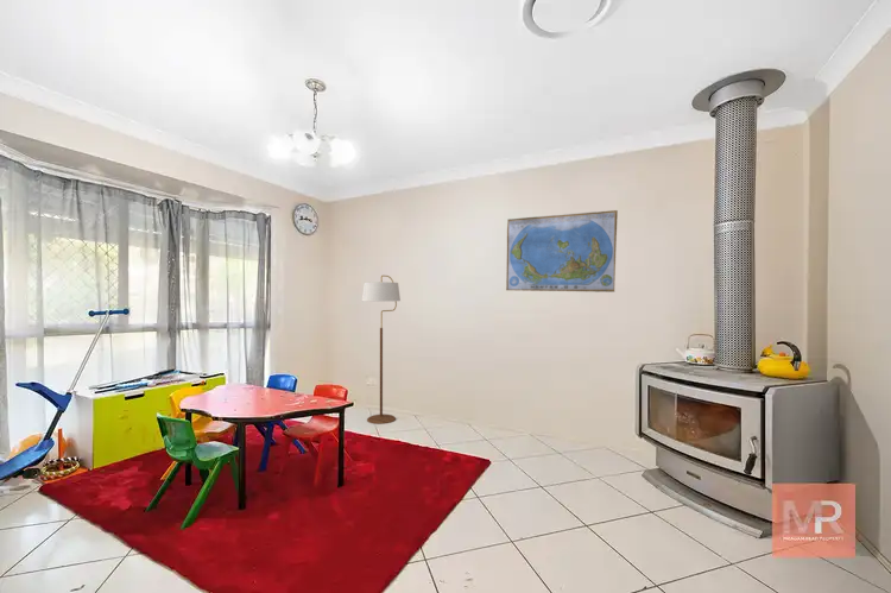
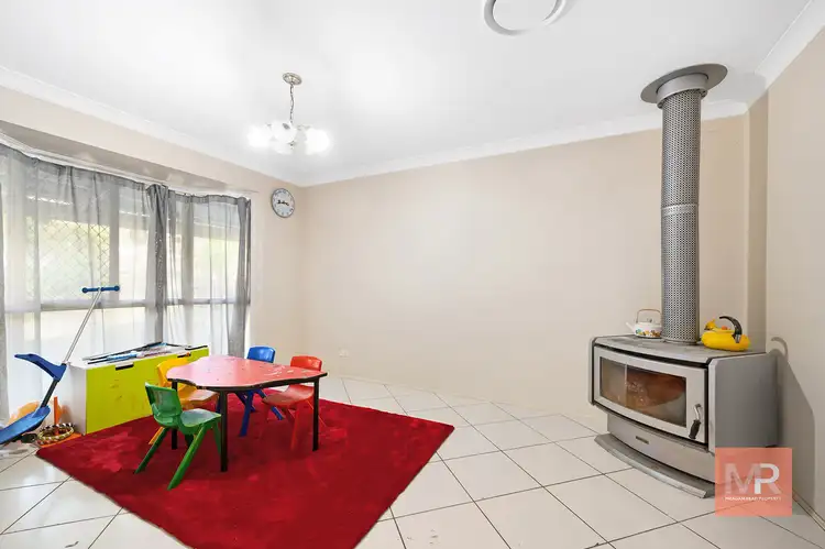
- world map [505,209,619,294]
- floor lamp [361,275,402,425]
